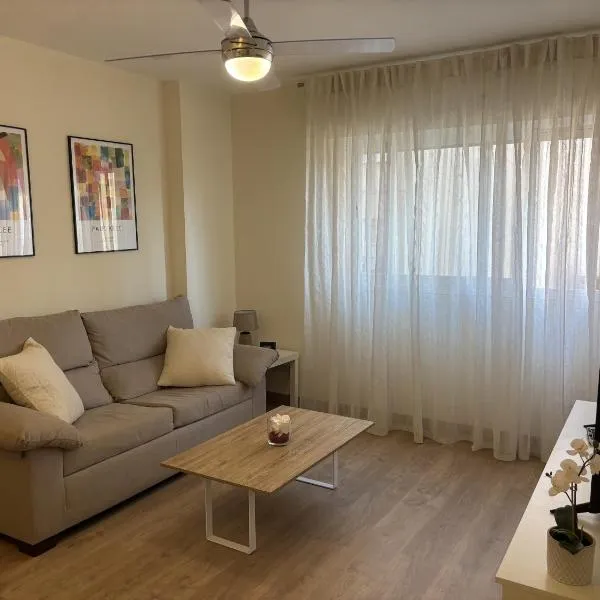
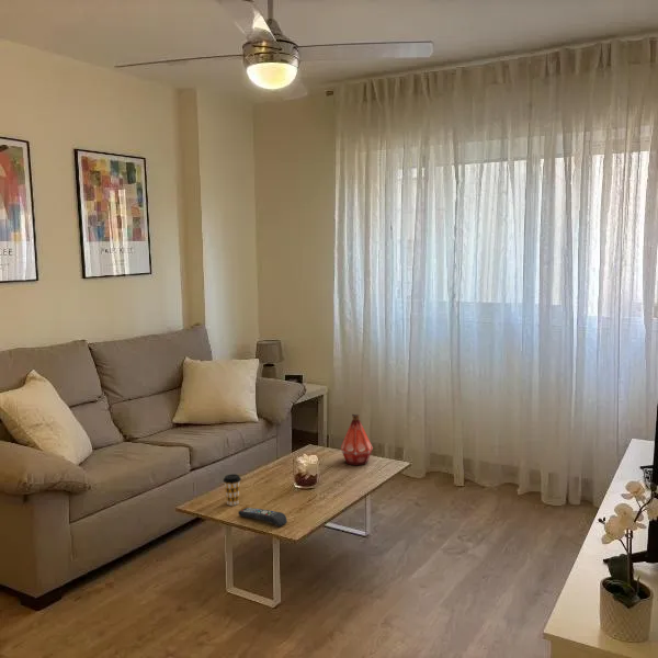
+ bottle [340,413,374,466]
+ coffee cup [223,473,242,507]
+ remote control [237,507,288,527]
